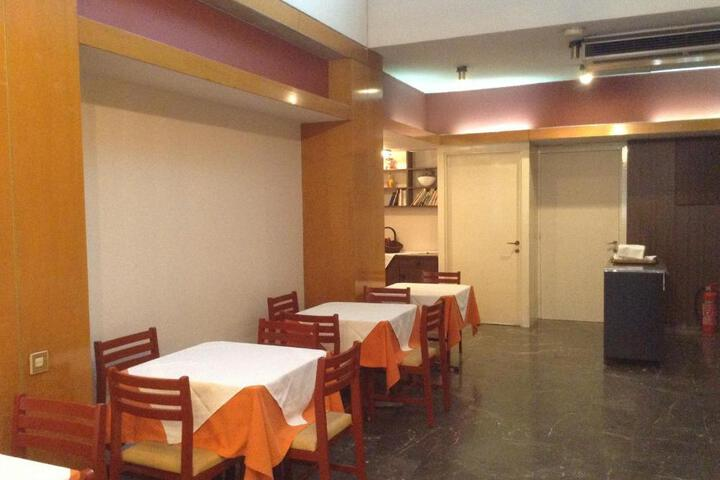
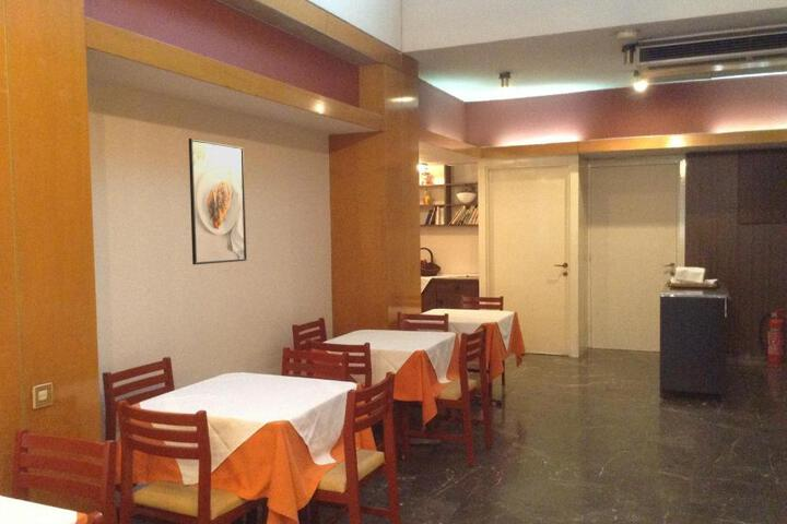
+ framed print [188,138,248,265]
